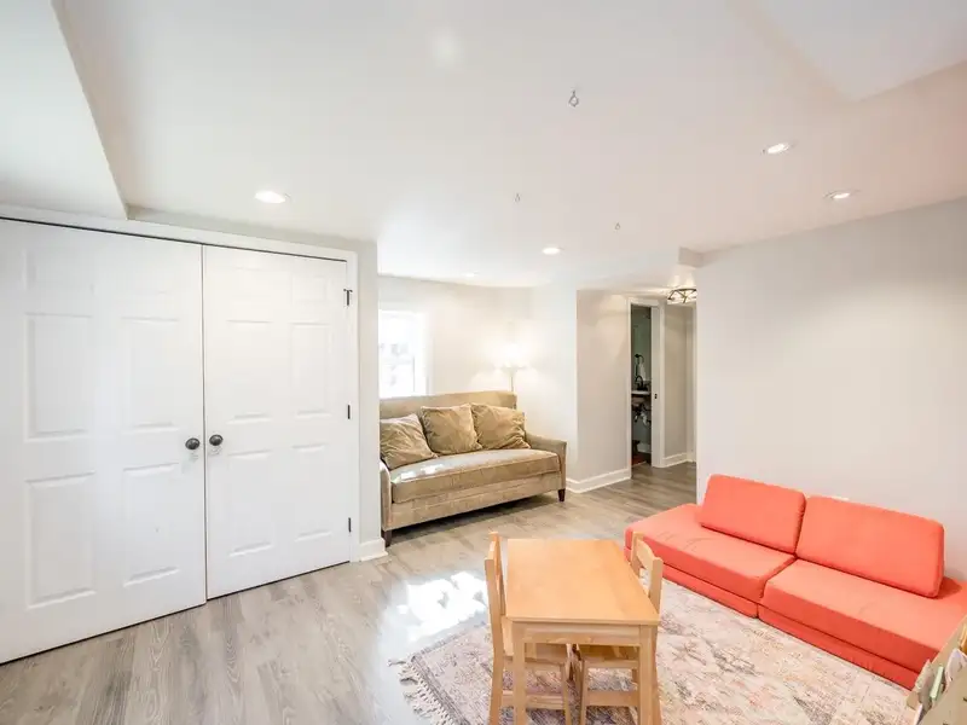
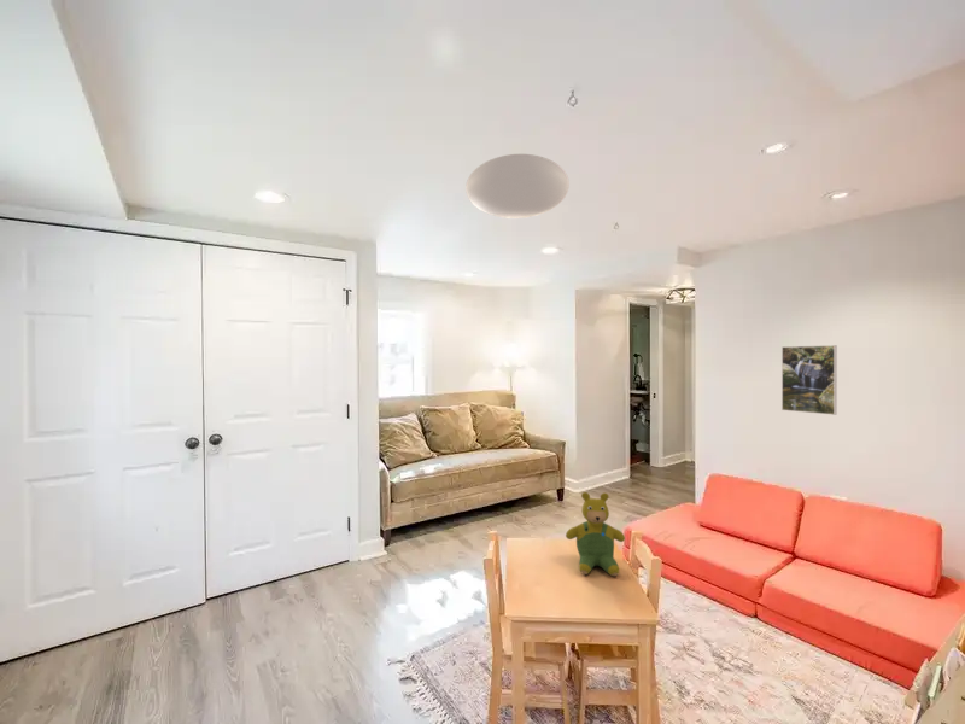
+ teddy bear [565,491,626,578]
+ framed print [780,344,838,416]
+ ceiling light [464,153,571,220]
